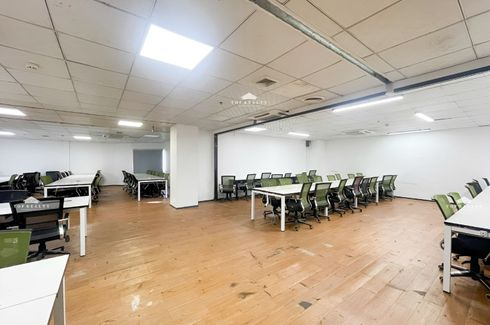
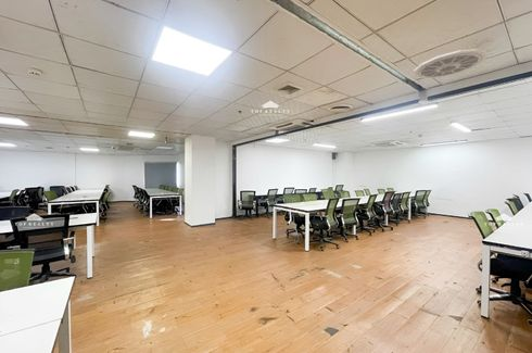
+ ceiling vent [413,48,489,79]
